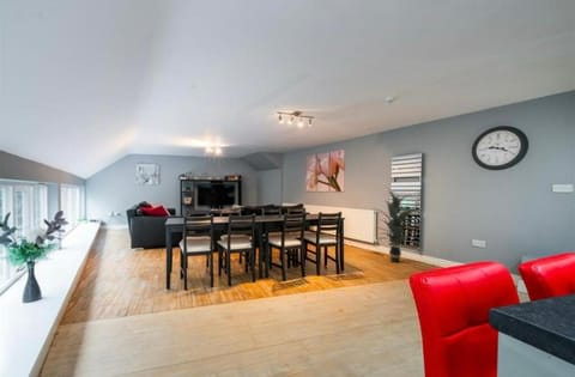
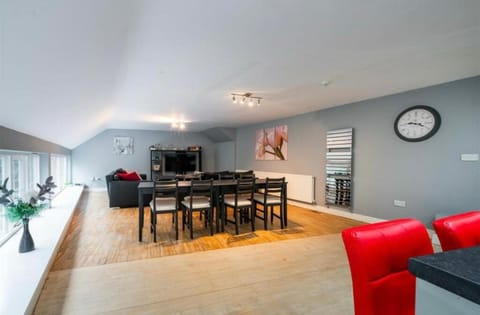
- indoor plant [371,189,416,263]
